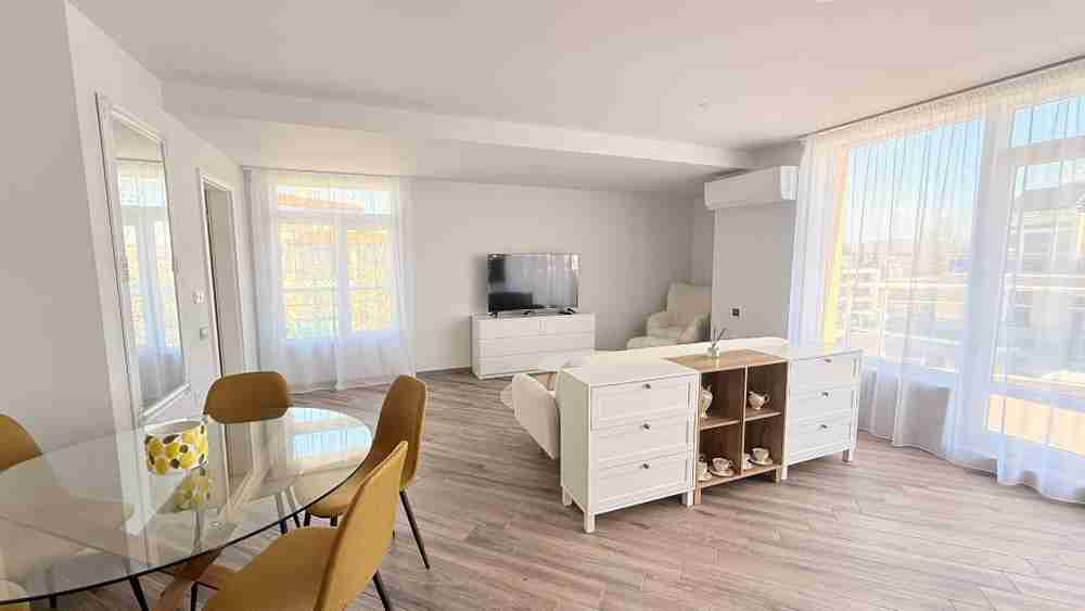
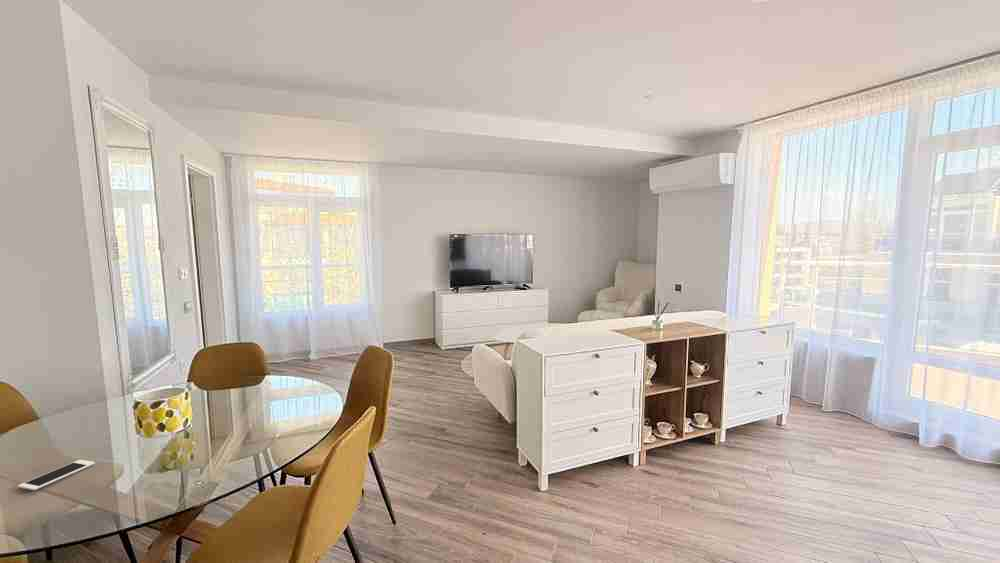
+ cell phone [17,459,96,491]
